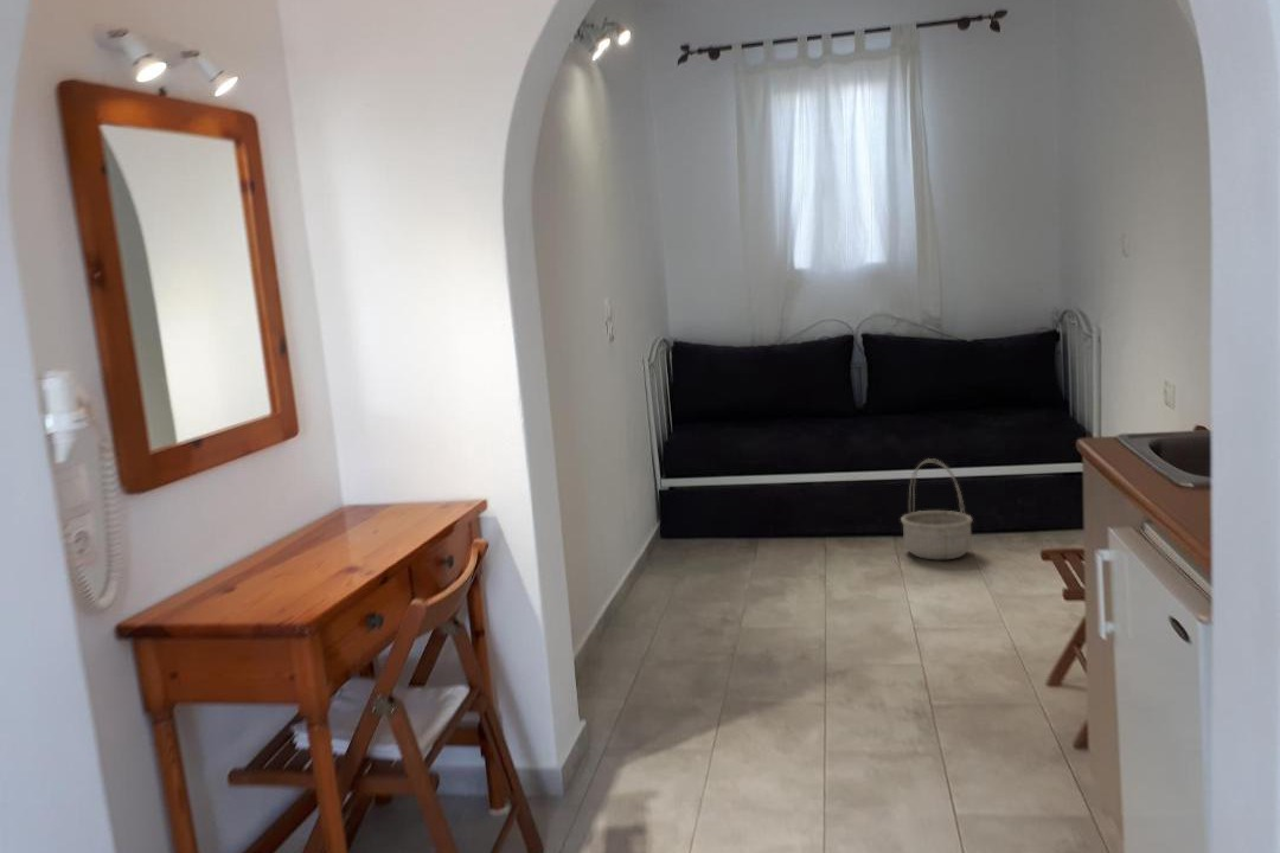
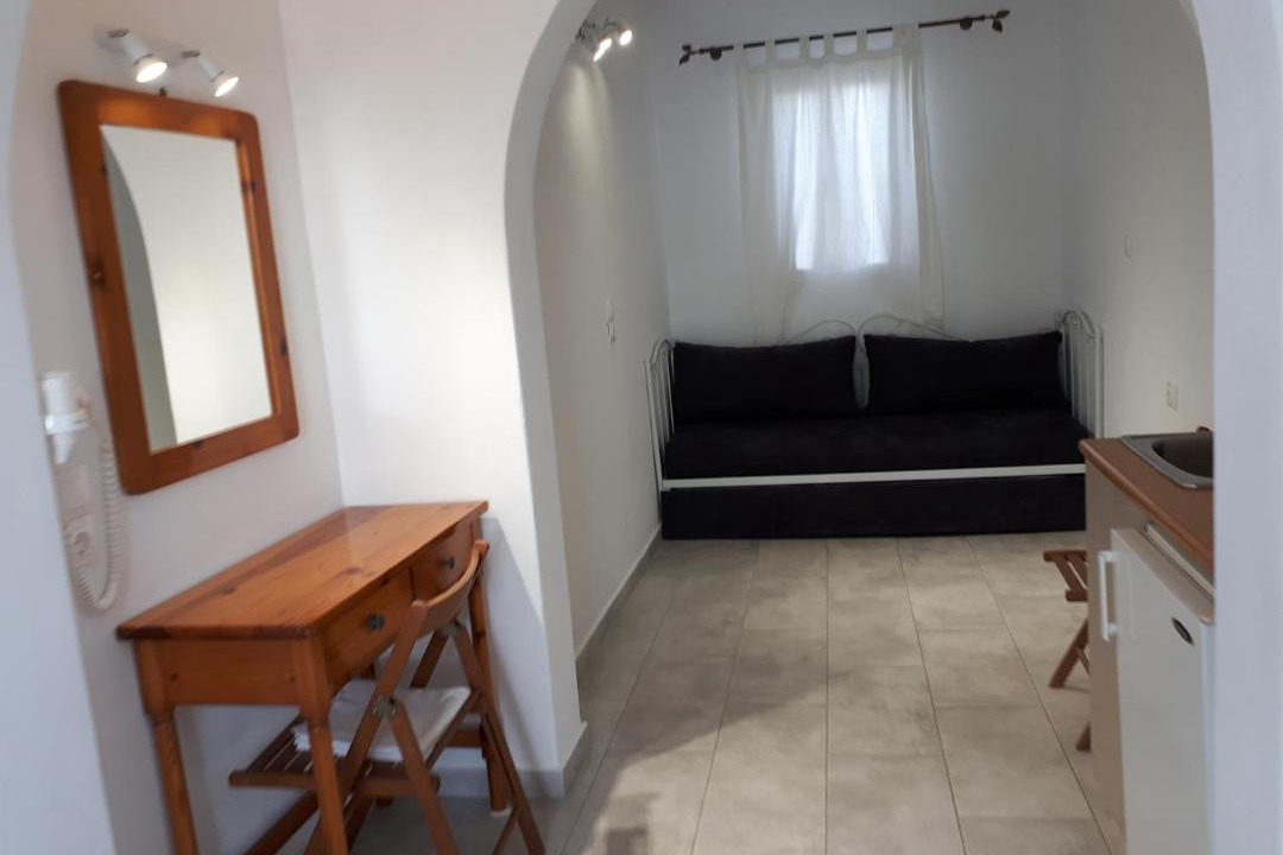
- basket [900,457,974,562]
